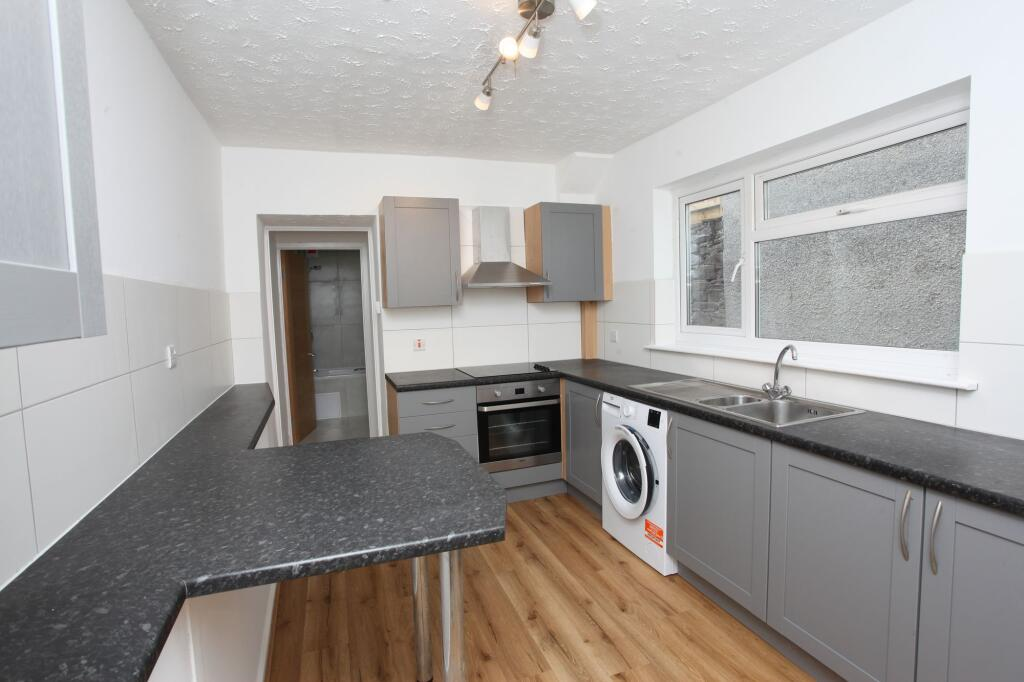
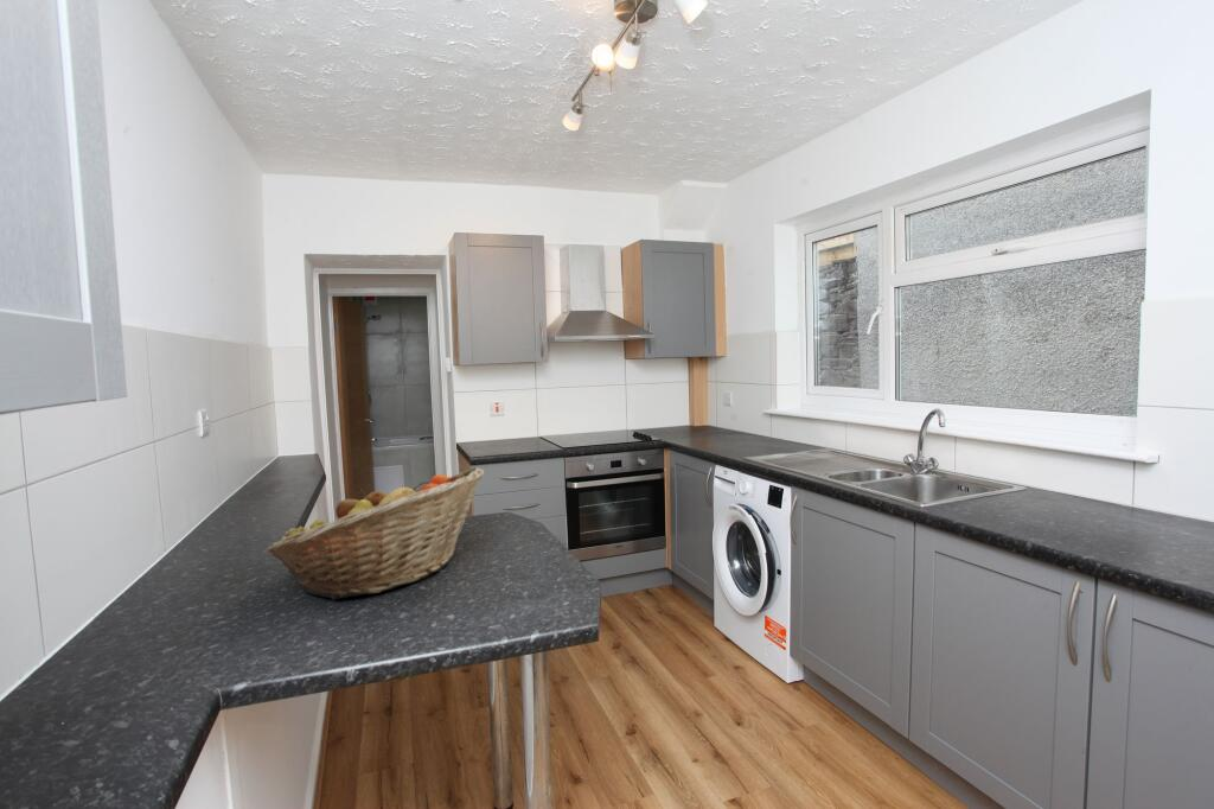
+ fruit basket [264,466,485,601]
